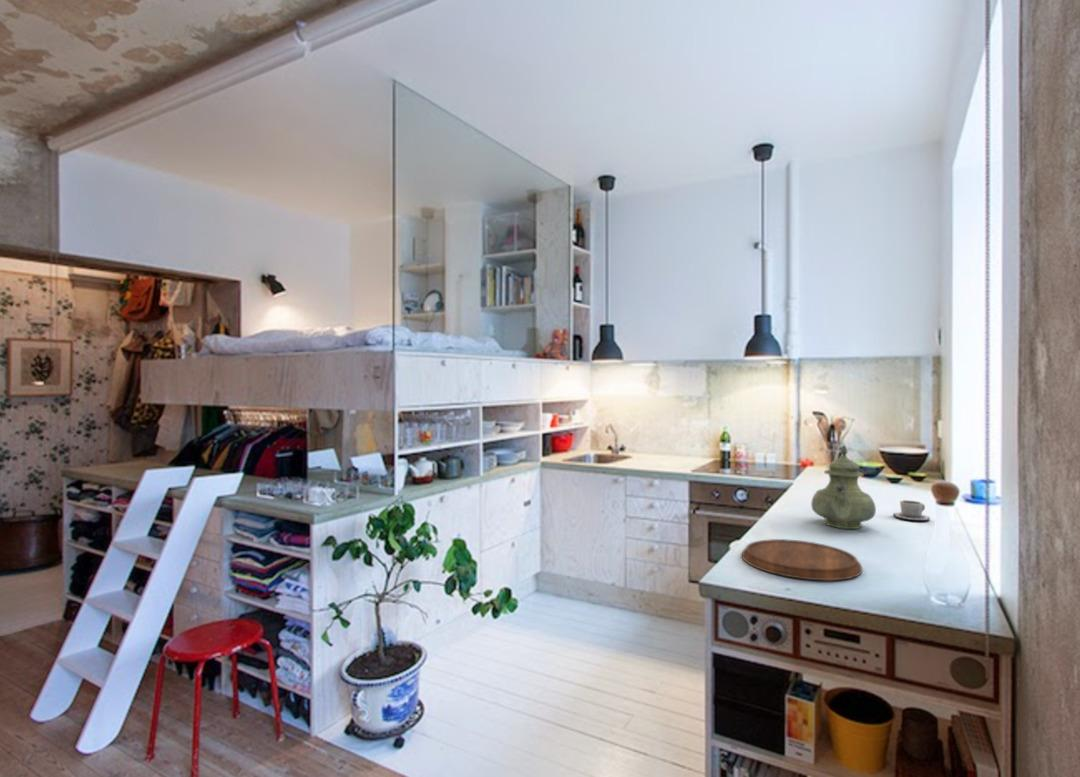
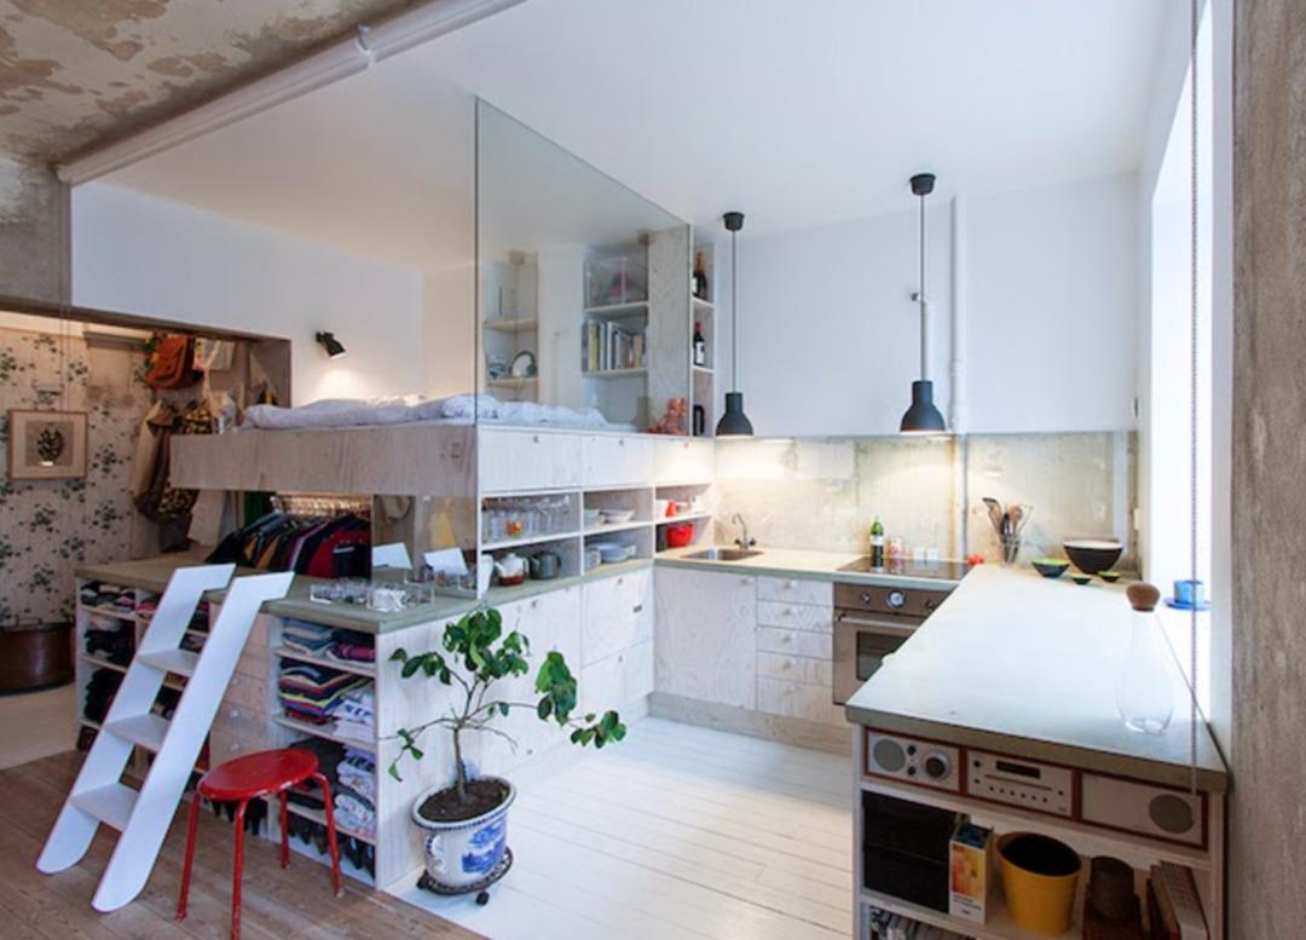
- cup [893,499,931,521]
- cutting board [741,538,863,582]
- teapot [810,444,877,530]
